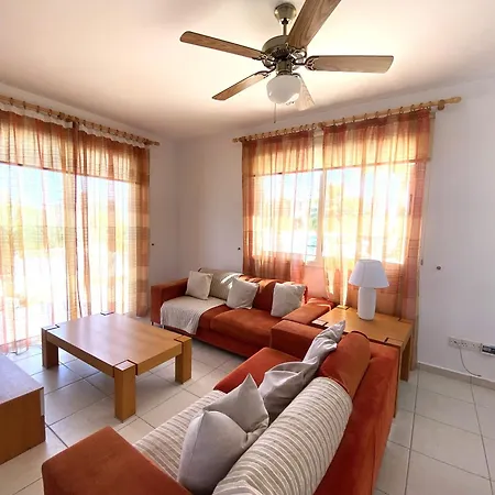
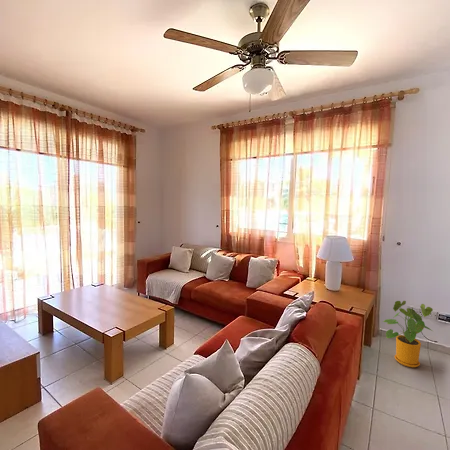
+ house plant [381,300,434,368]
